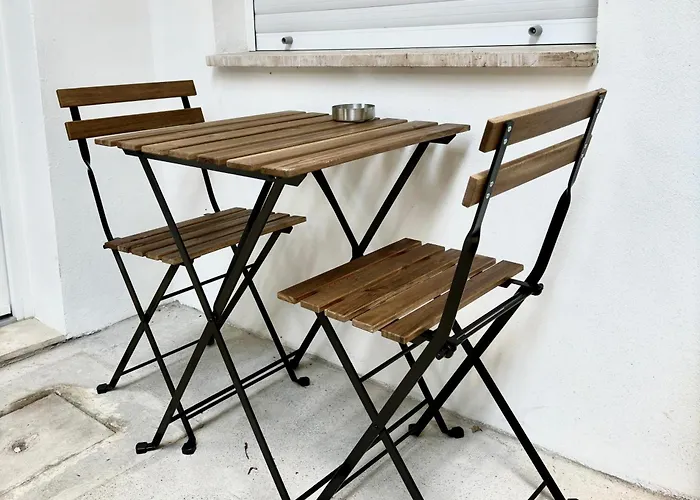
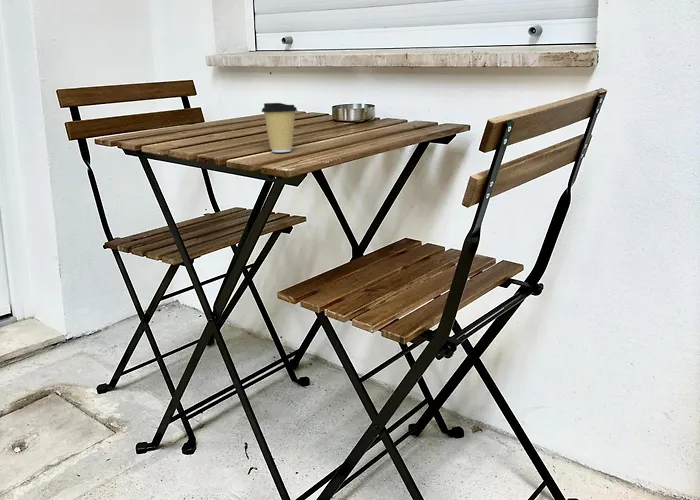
+ coffee cup [260,102,298,153]
